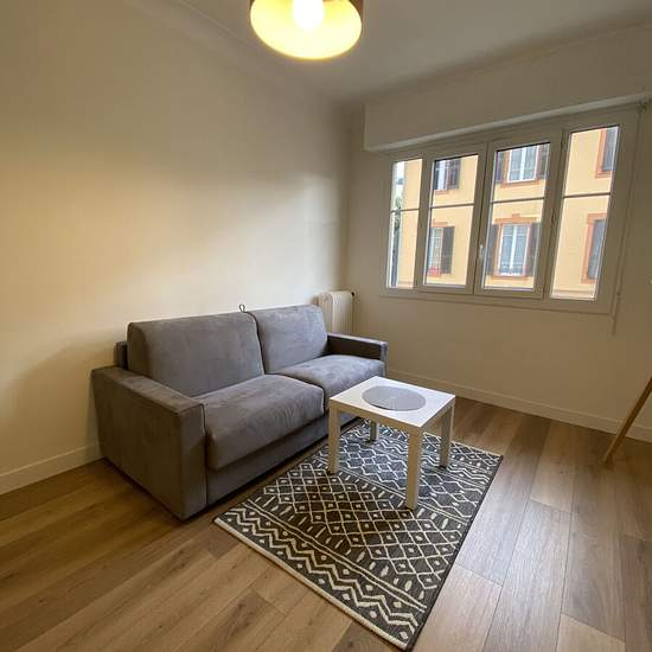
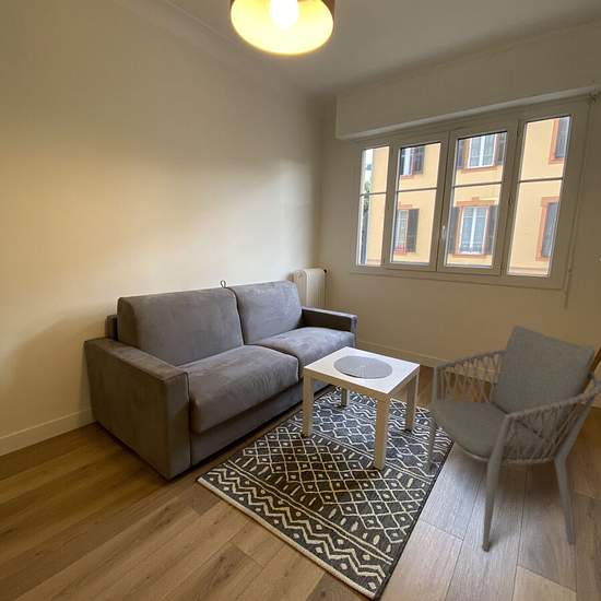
+ armchair [425,325,601,551]
